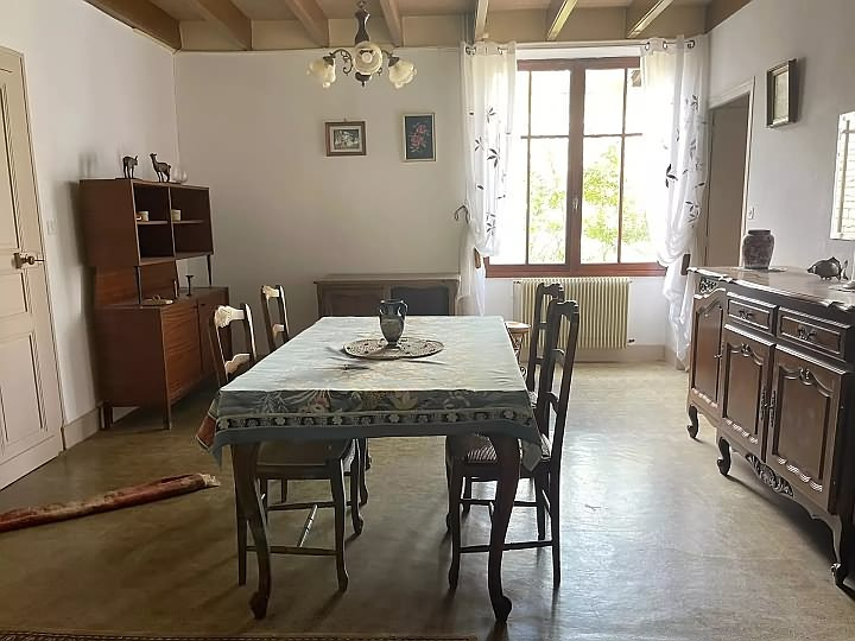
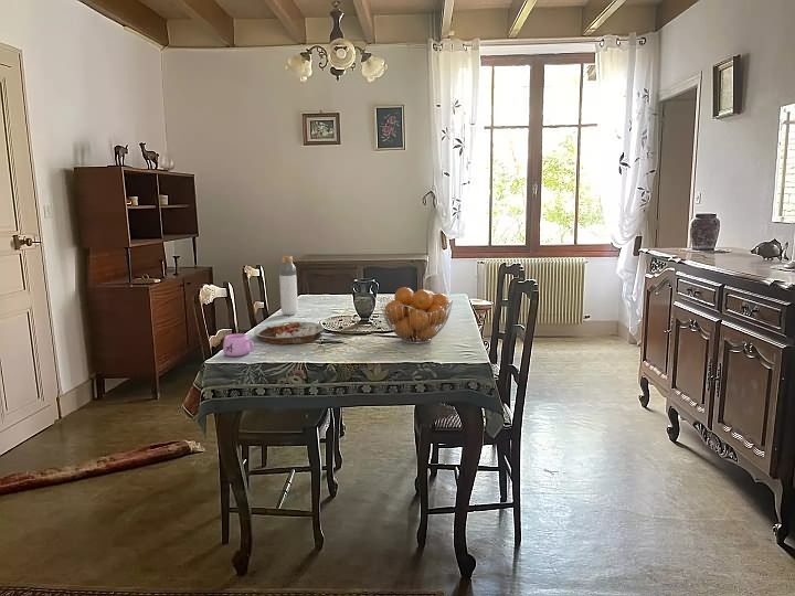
+ bottle [278,255,299,317]
+ plate [253,321,325,345]
+ fruit basket [380,286,454,345]
+ mug [222,332,255,358]
